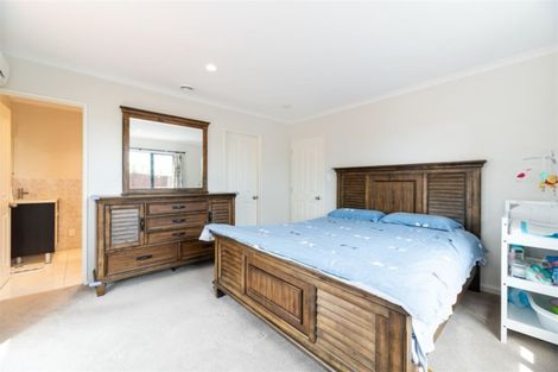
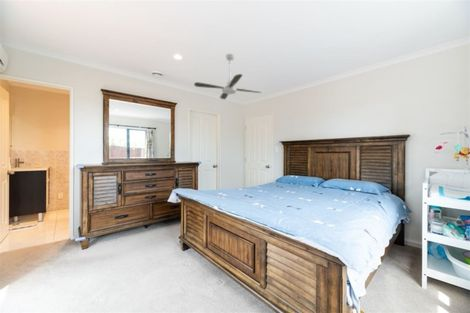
+ ceiling fan [193,53,263,100]
